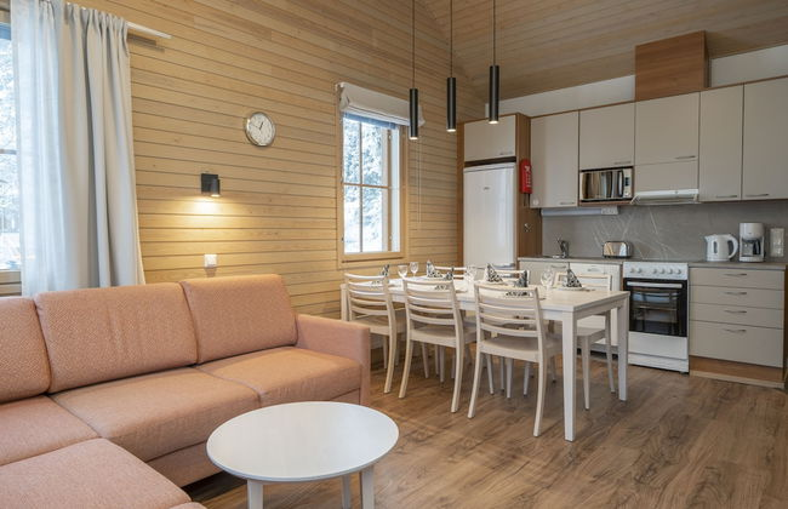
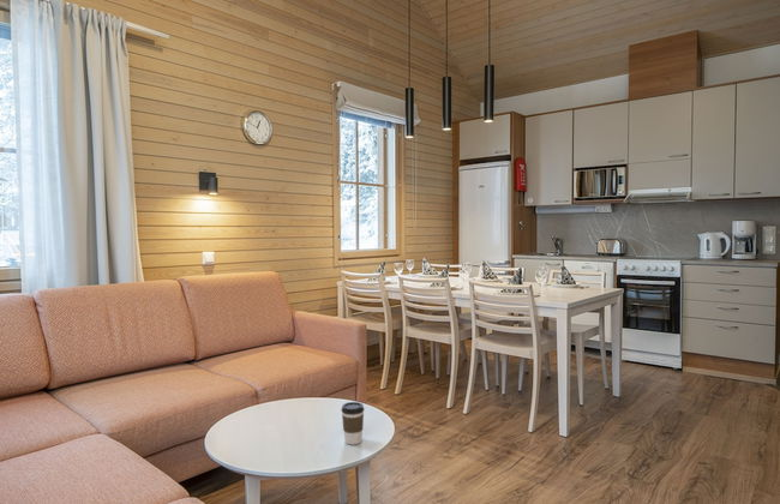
+ coffee cup [341,401,365,445]
